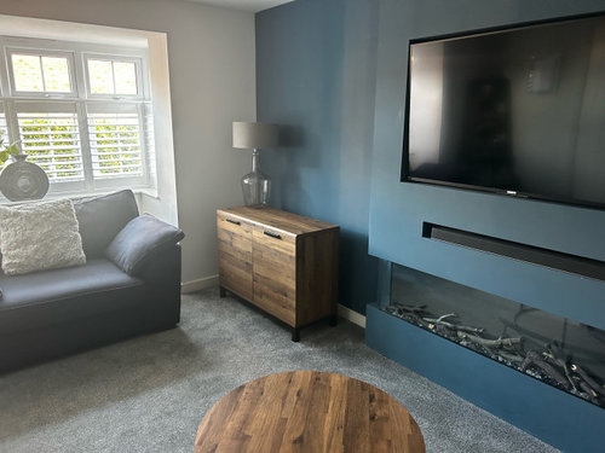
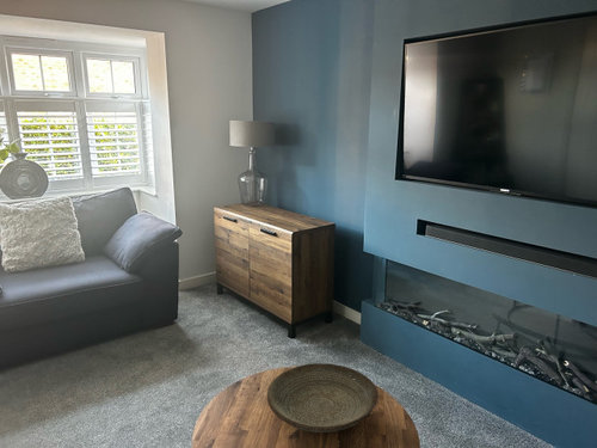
+ decorative bowl [266,362,380,434]
